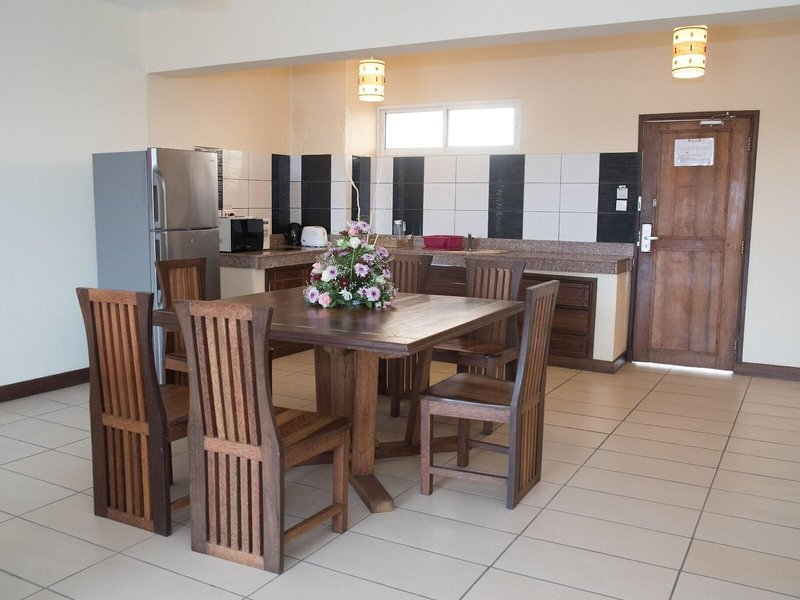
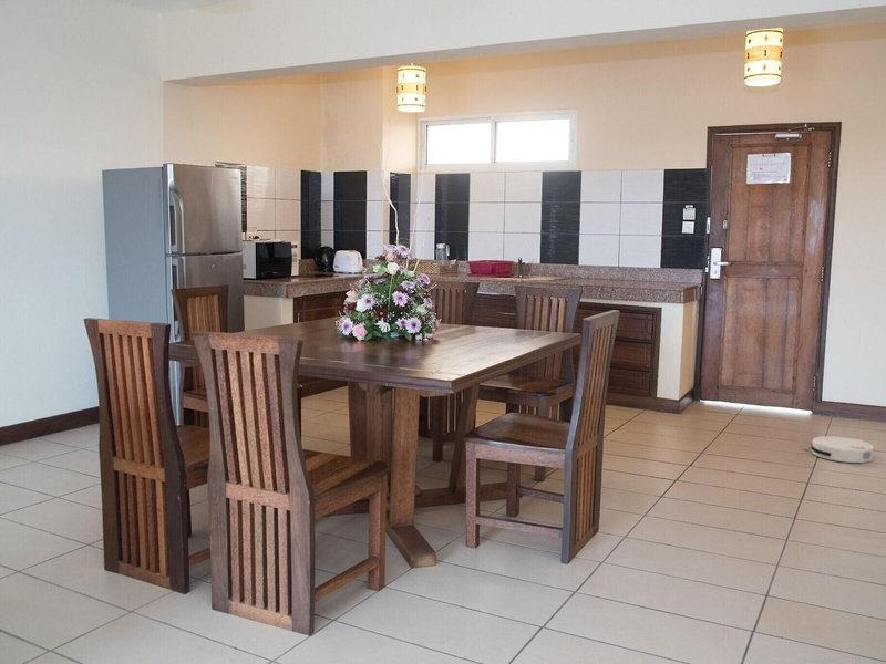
+ robot vacuum [804,435,874,464]
